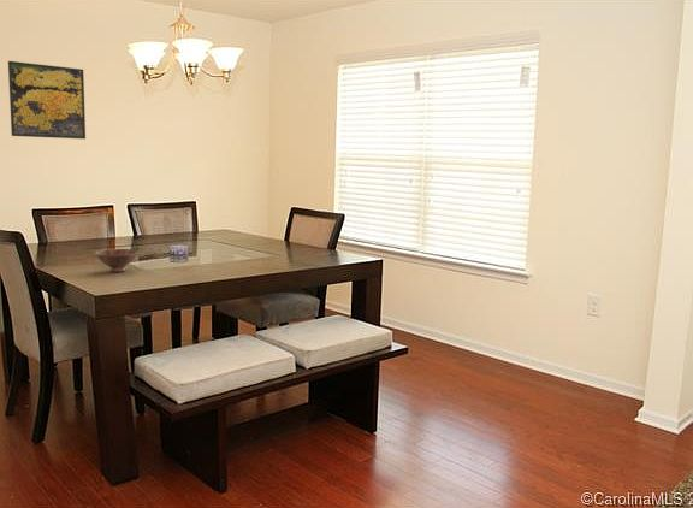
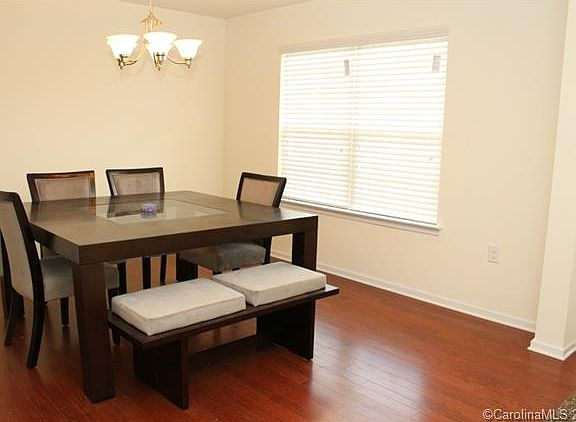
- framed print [7,60,87,140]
- bowl [93,248,140,273]
